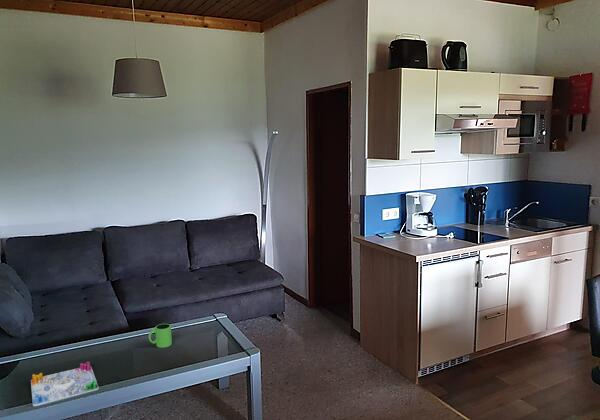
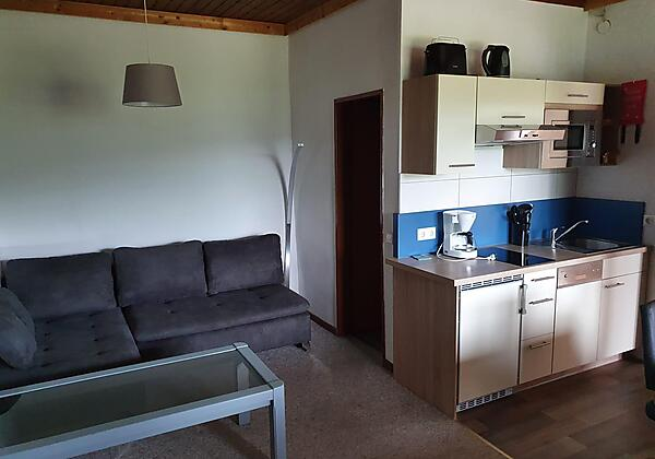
- mug [147,323,173,349]
- board game [30,361,100,407]
